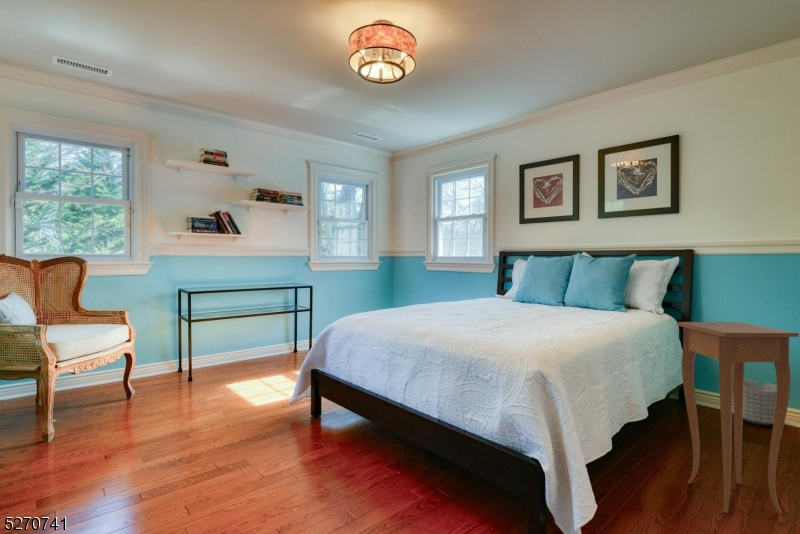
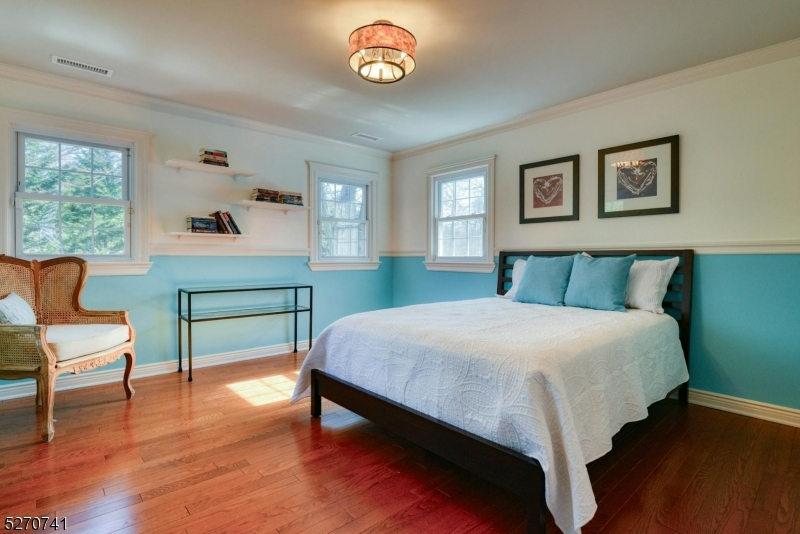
- side table [676,321,800,515]
- planter [732,379,777,426]
